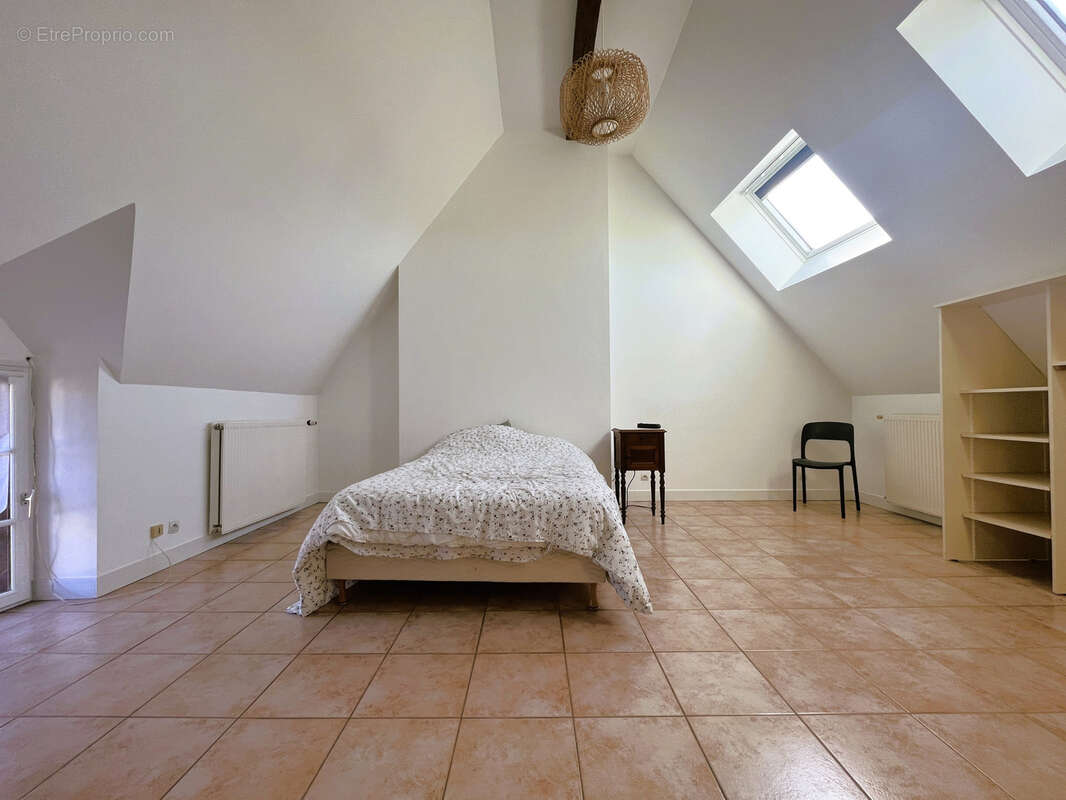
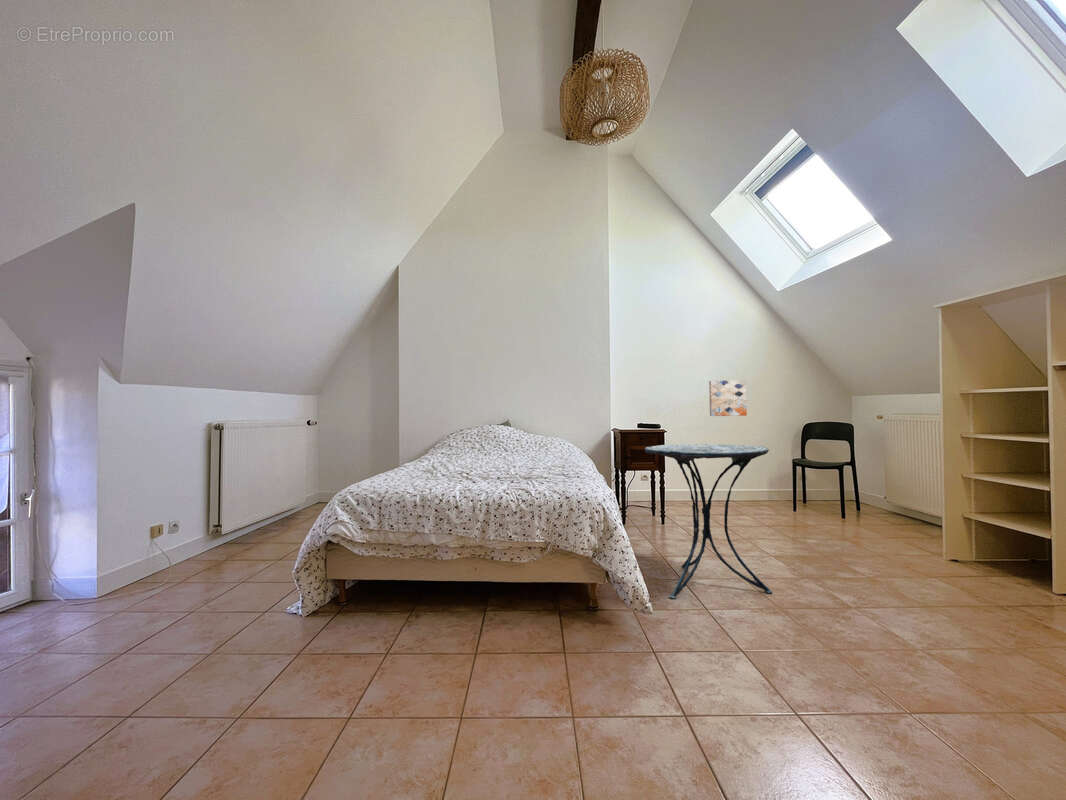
+ side table [644,443,773,600]
+ wall art [708,379,748,417]
